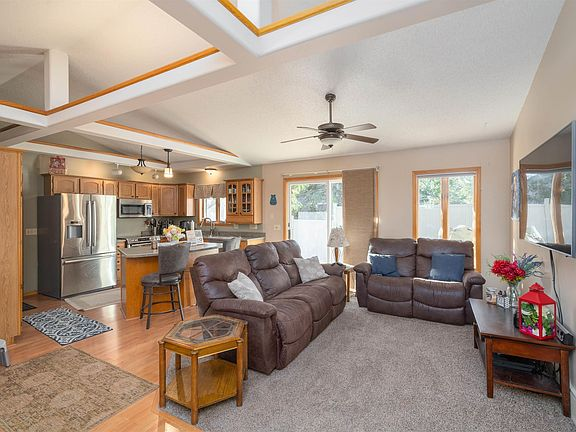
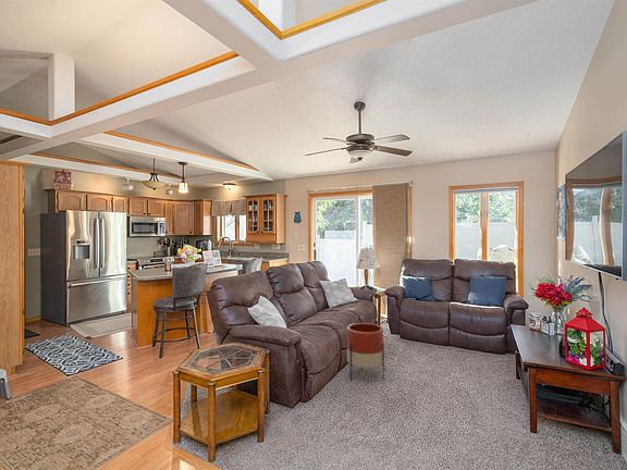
+ planter [346,322,385,382]
